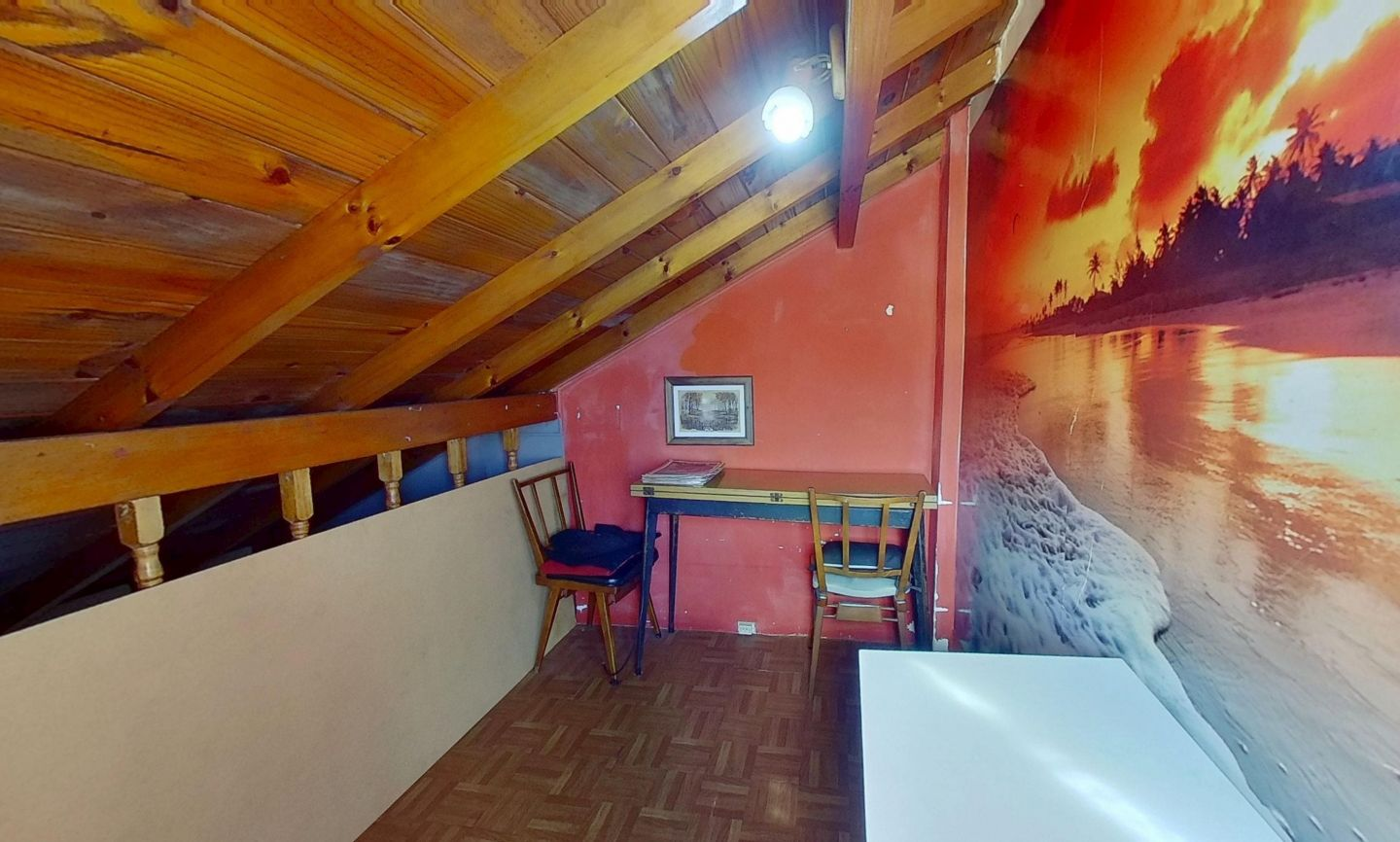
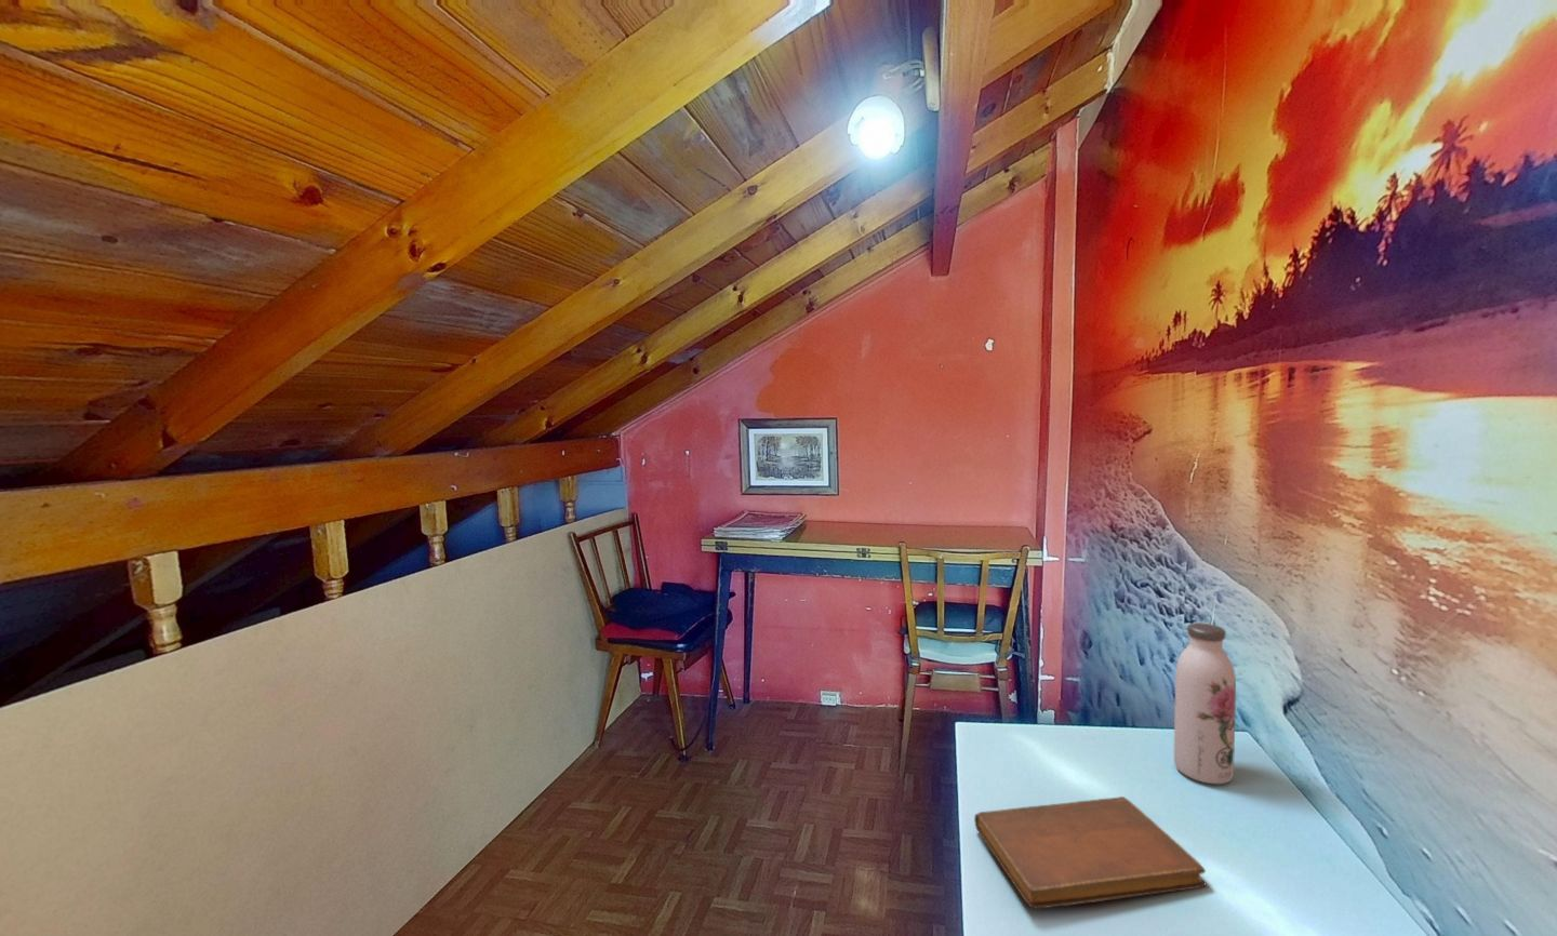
+ notebook [973,796,1207,910]
+ water bottle [1173,621,1237,785]
